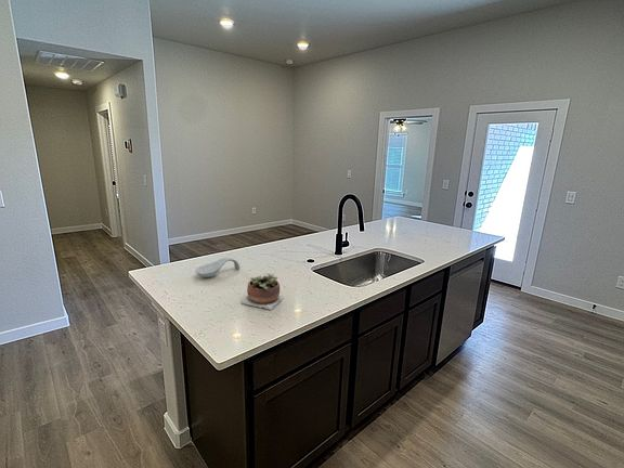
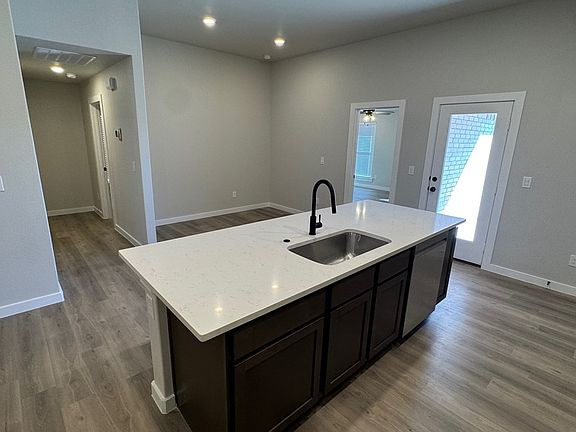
- succulent plant [239,272,284,311]
- spoon rest [194,257,240,278]
